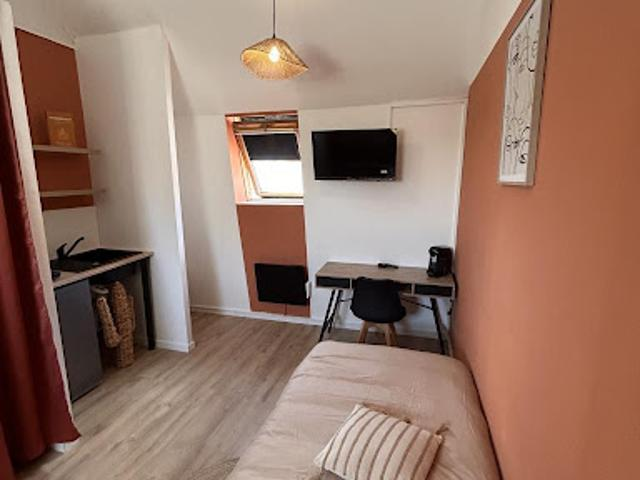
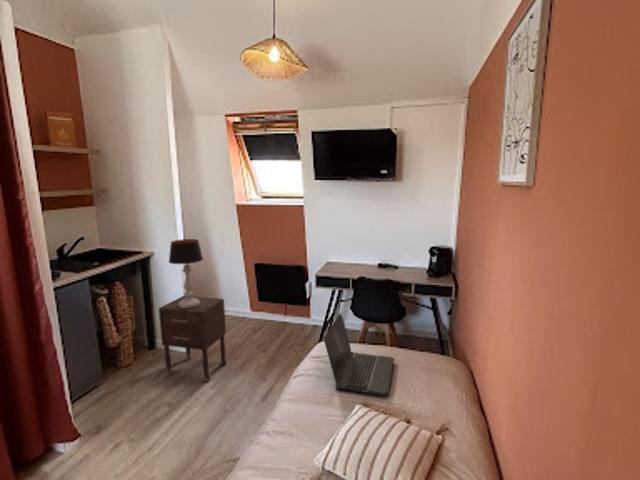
+ laptop computer [323,312,395,397]
+ nightstand [158,295,227,383]
+ table lamp [168,238,204,308]
